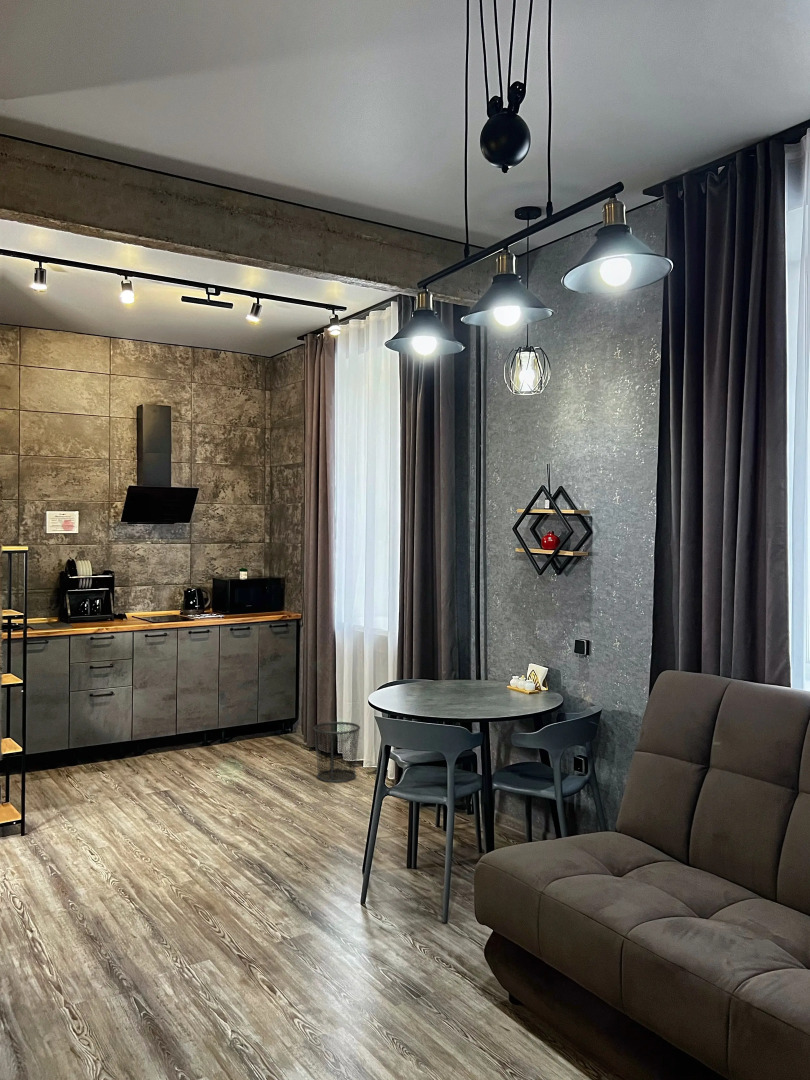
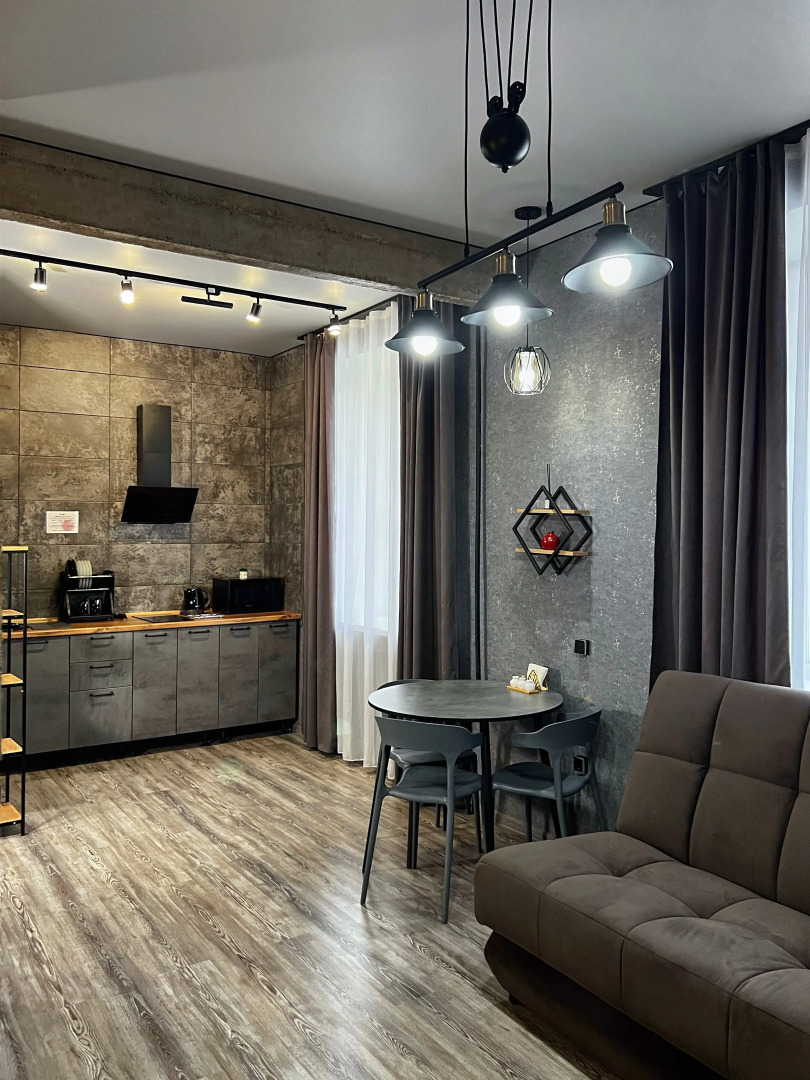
- waste bin [312,721,361,783]
